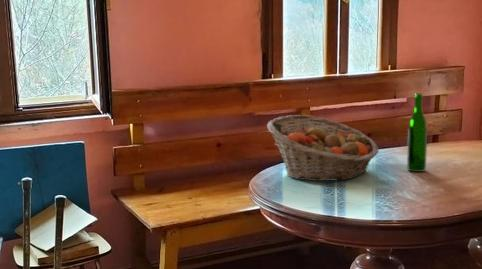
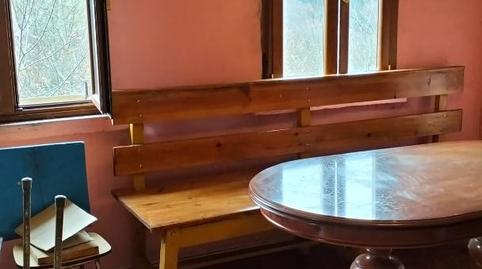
- wine bottle [406,93,428,173]
- fruit basket [266,114,379,182]
